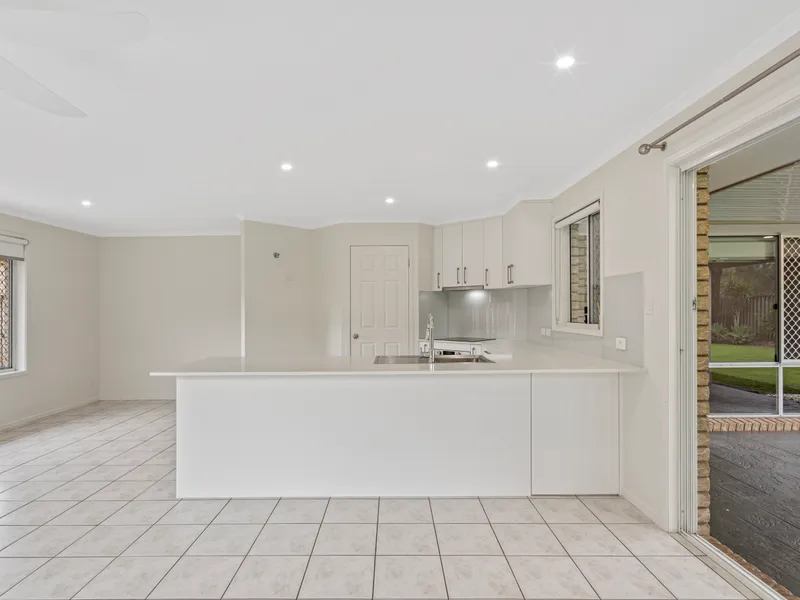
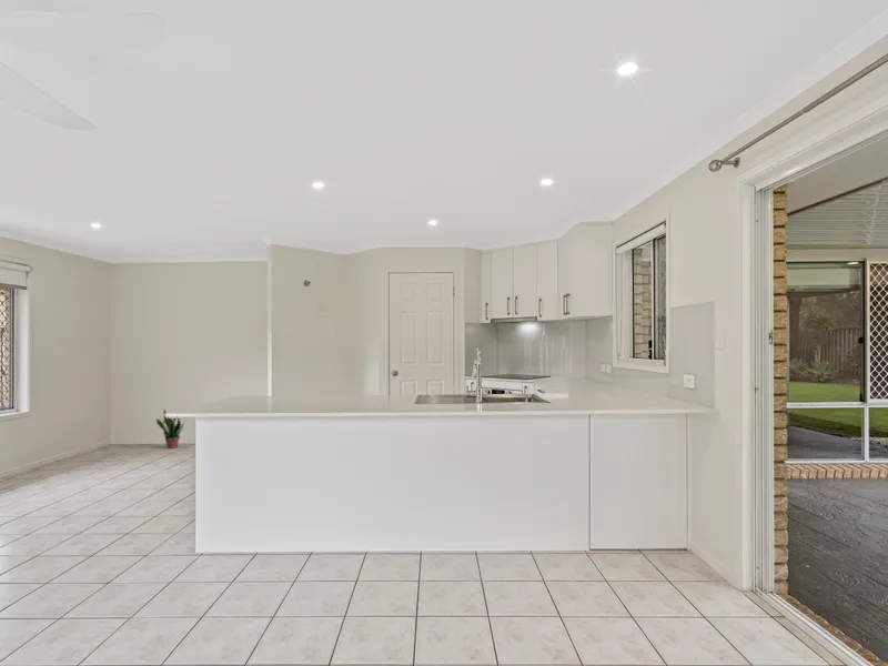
+ potted plant [155,408,188,450]
